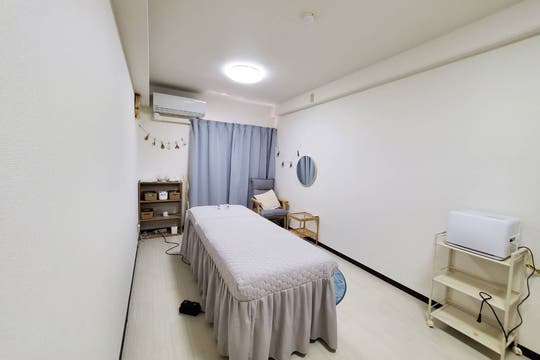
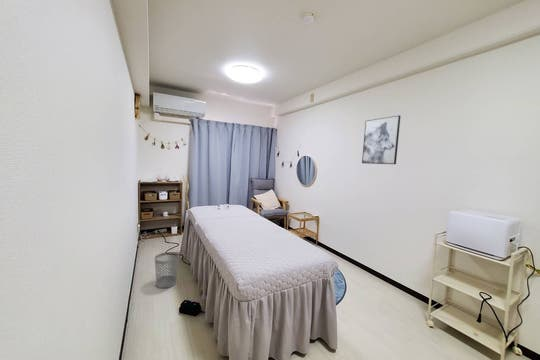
+ wastebasket [154,251,180,289]
+ wall art [361,114,401,165]
